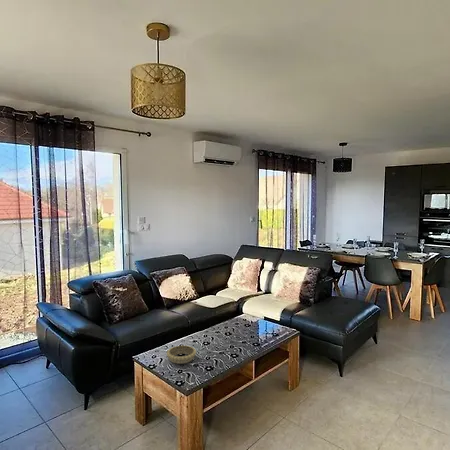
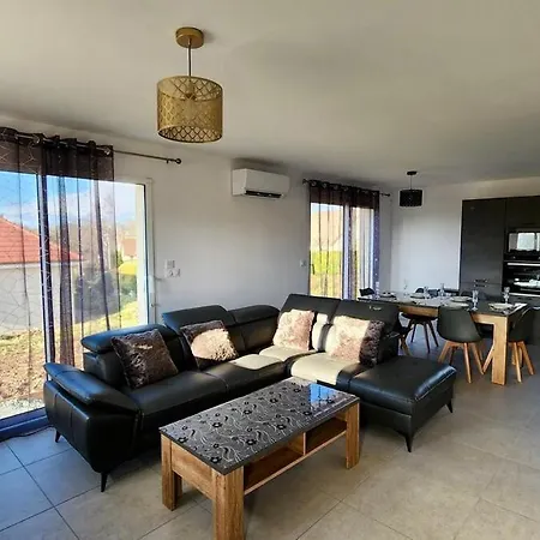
- decorative bowl [166,344,197,365]
